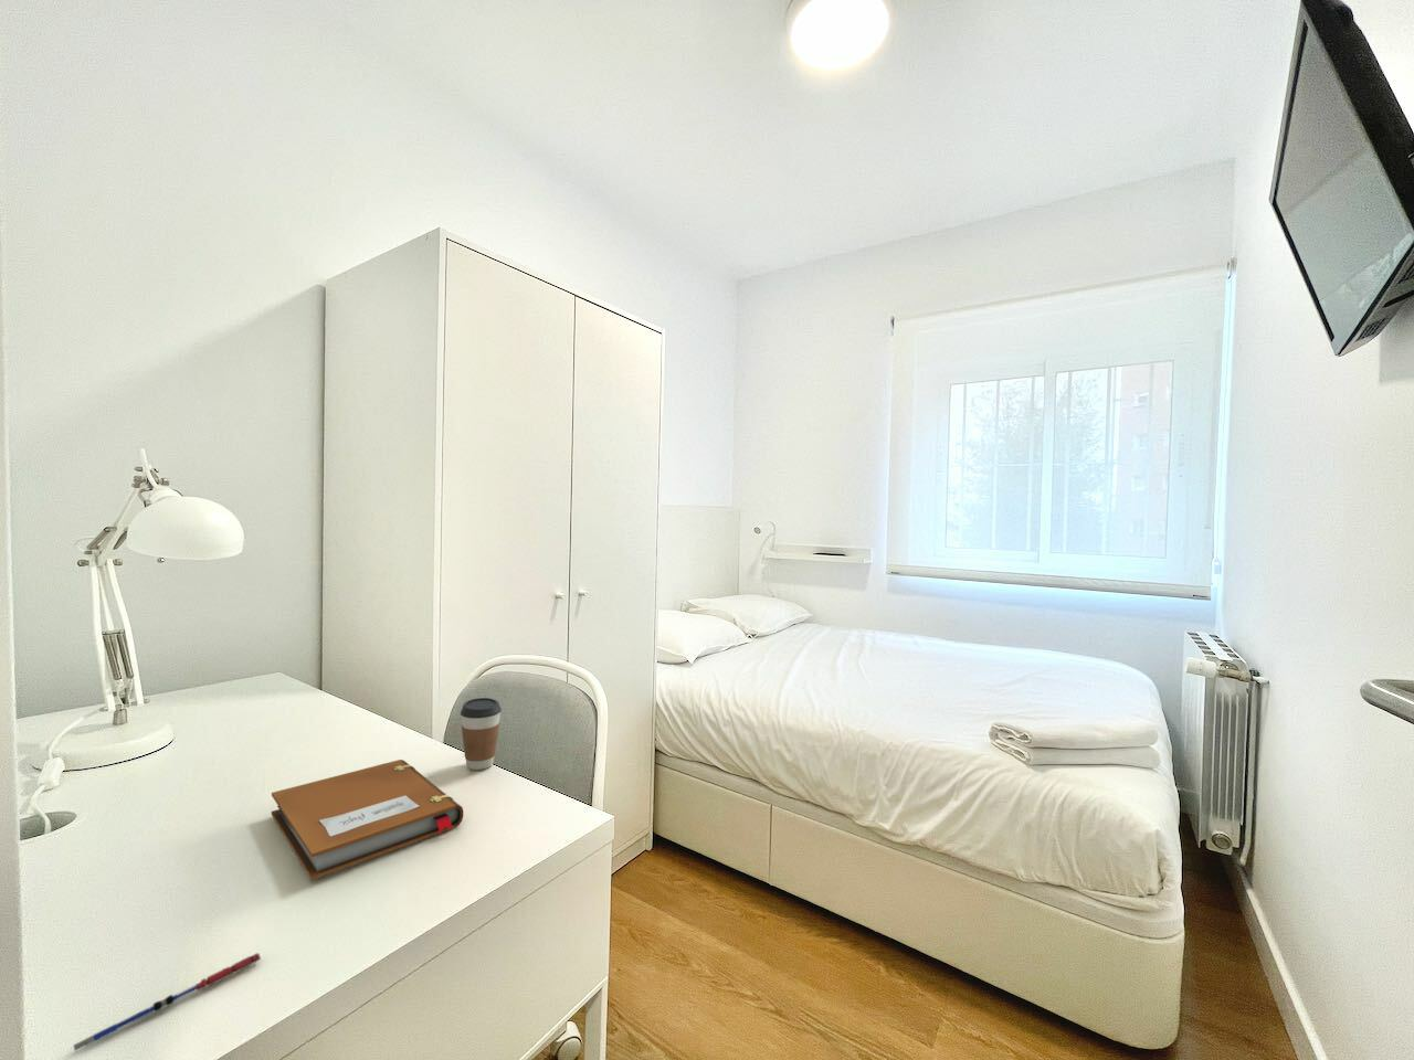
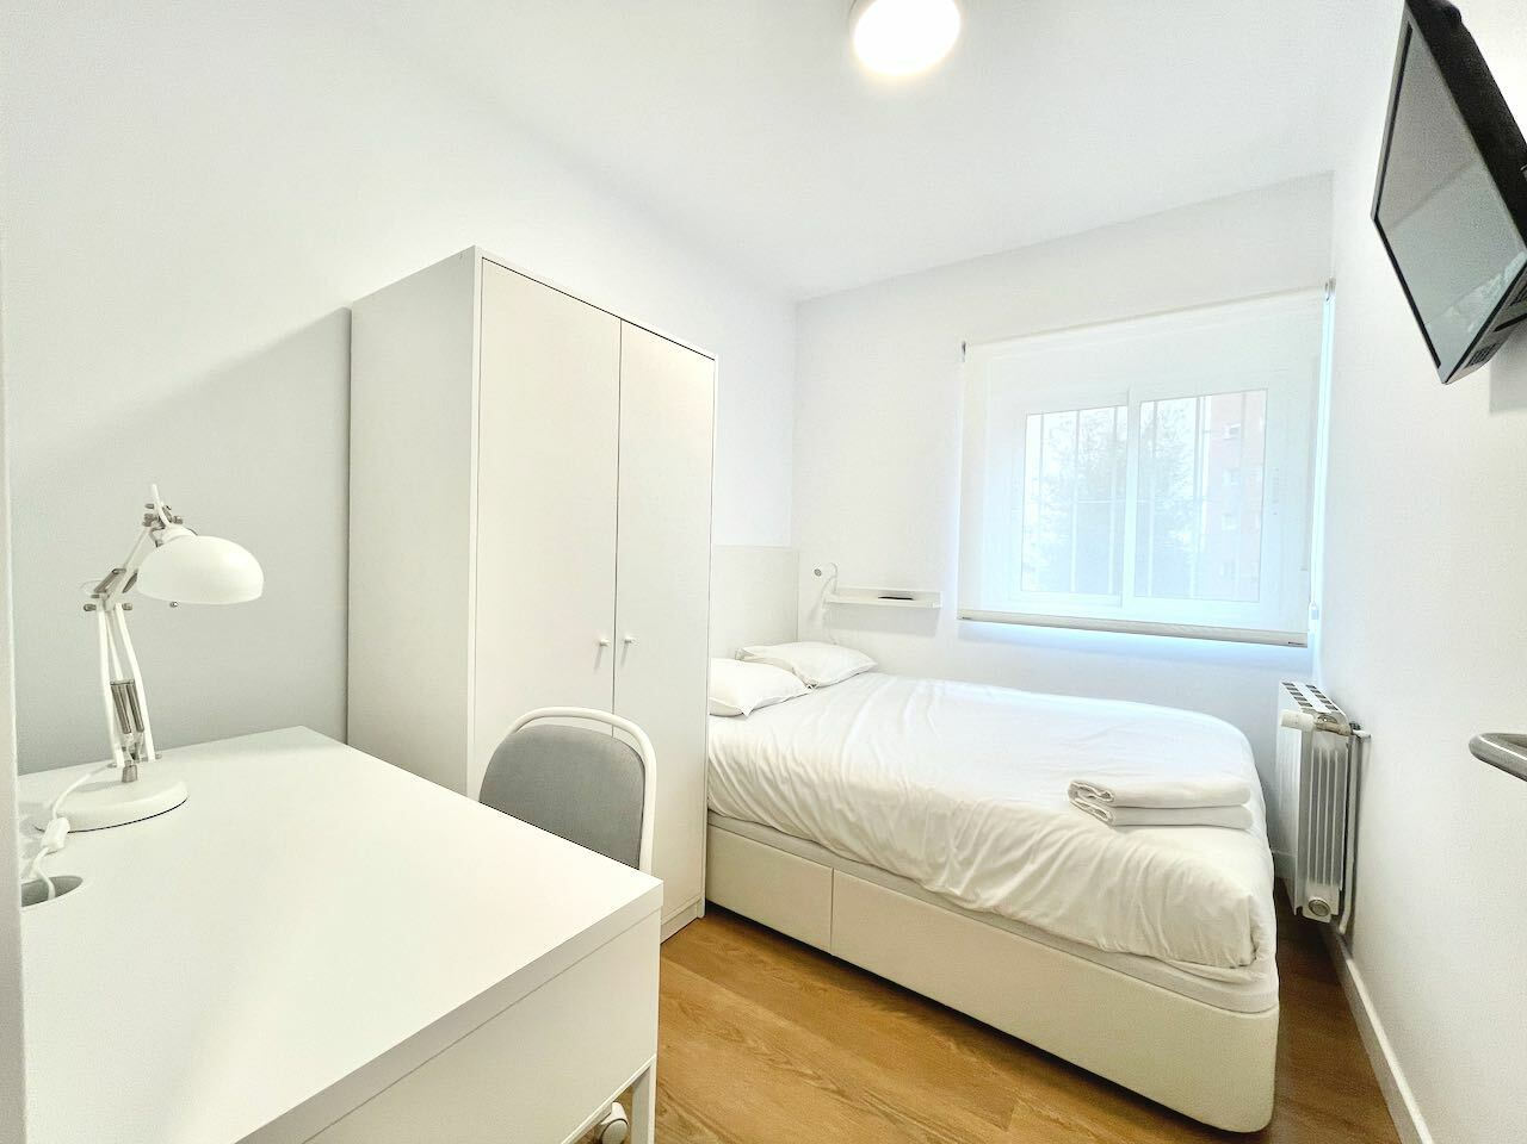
- pen [71,952,262,1053]
- notebook [271,758,464,881]
- coffee cup [460,697,502,771]
